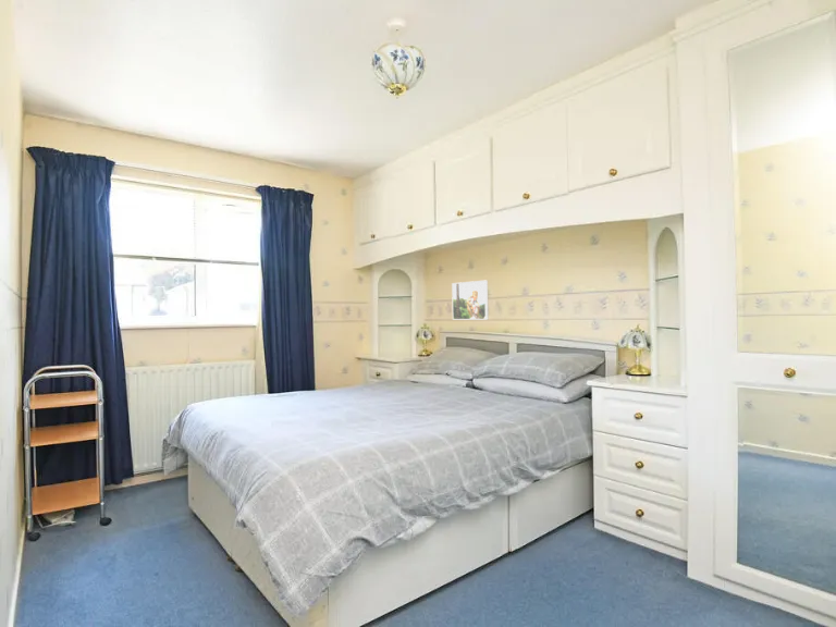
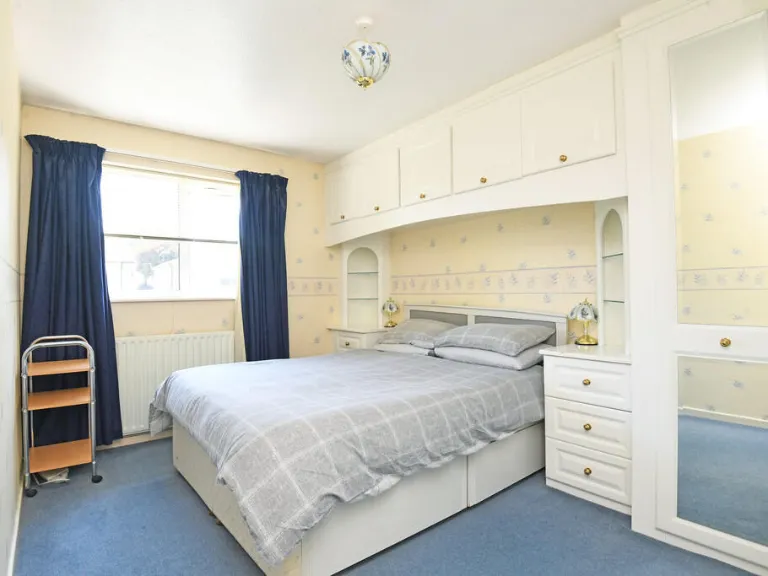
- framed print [451,280,490,321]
